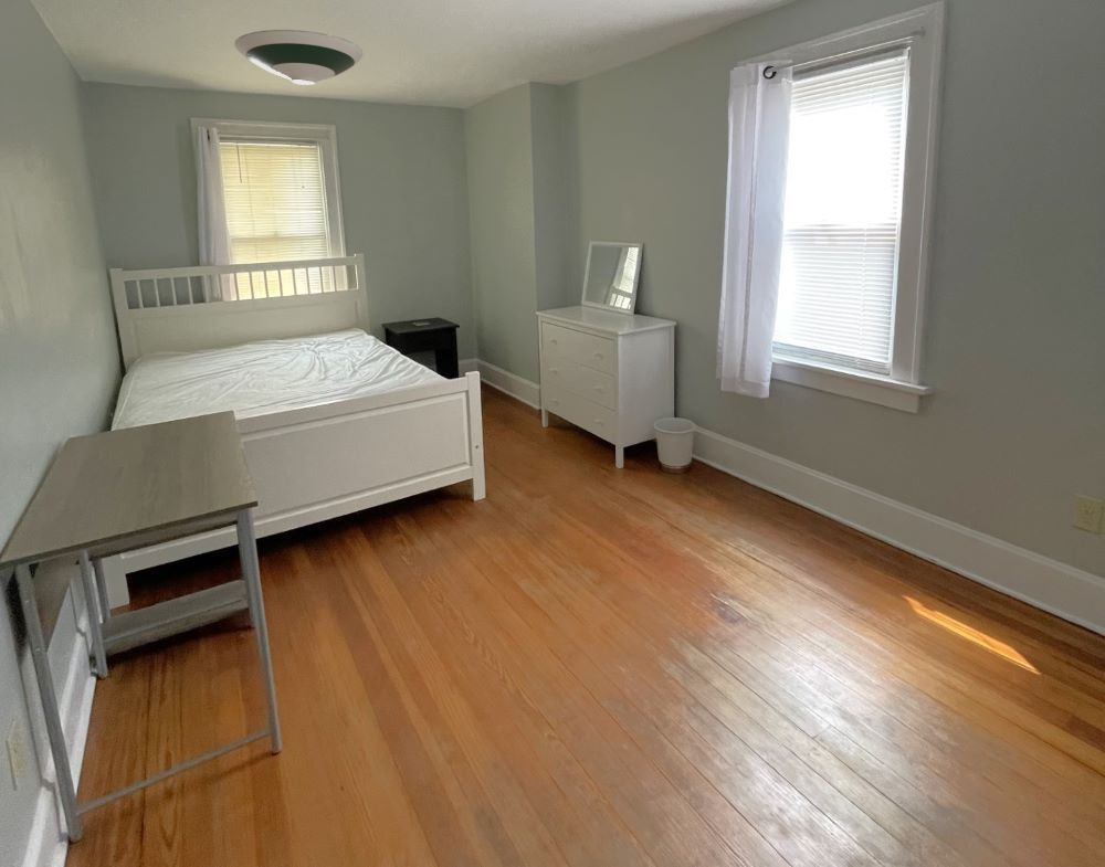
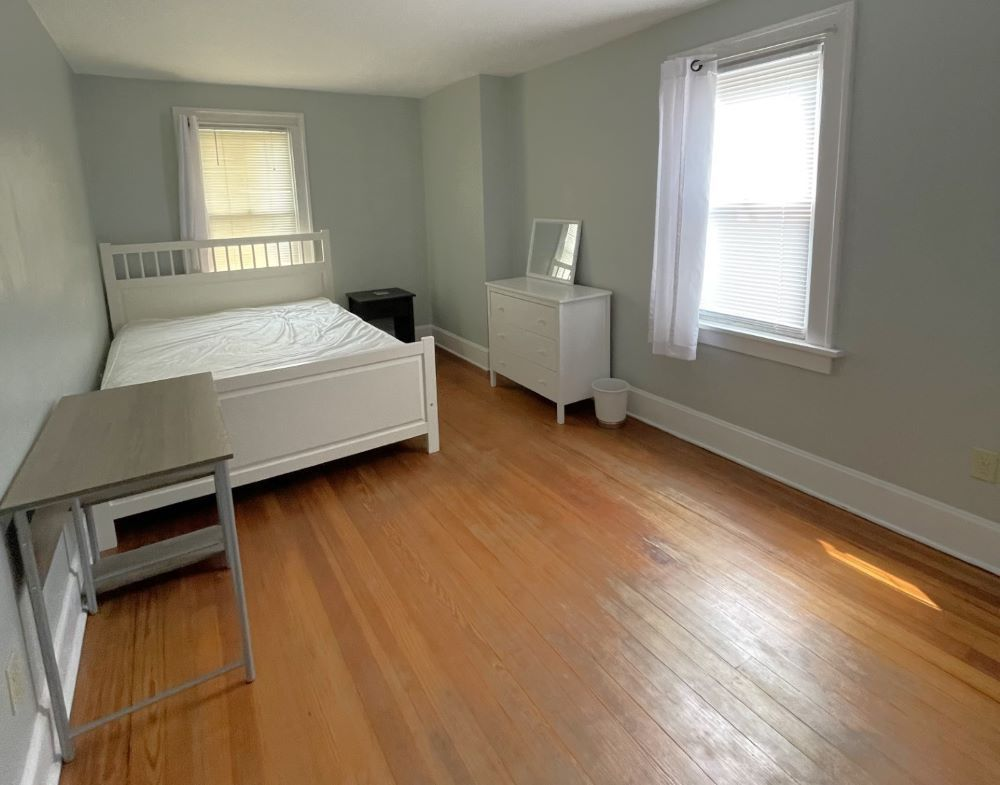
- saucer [233,29,365,86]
